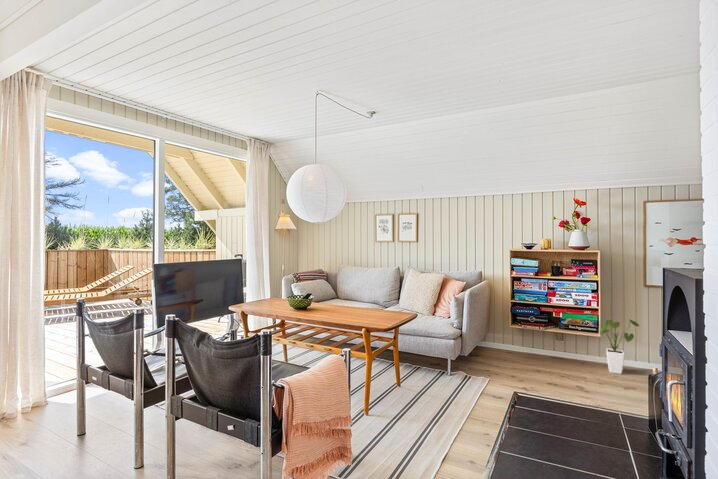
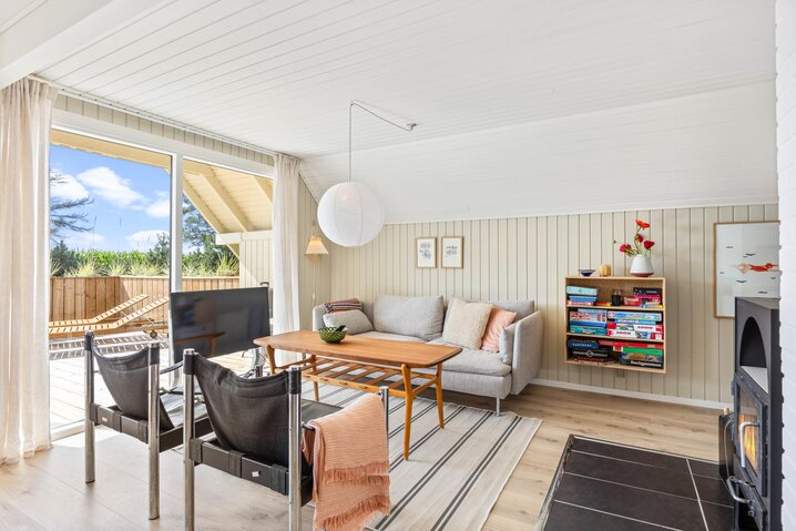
- house plant [599,318,640,375]
